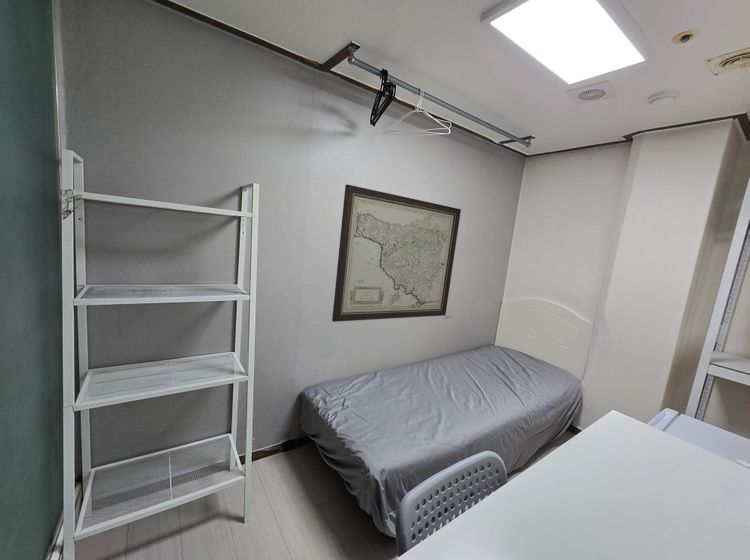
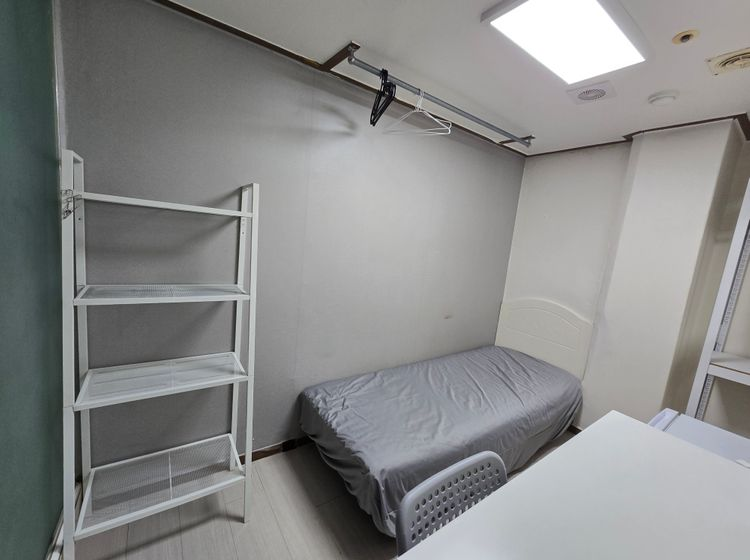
- wall art [331,183,462,323]
